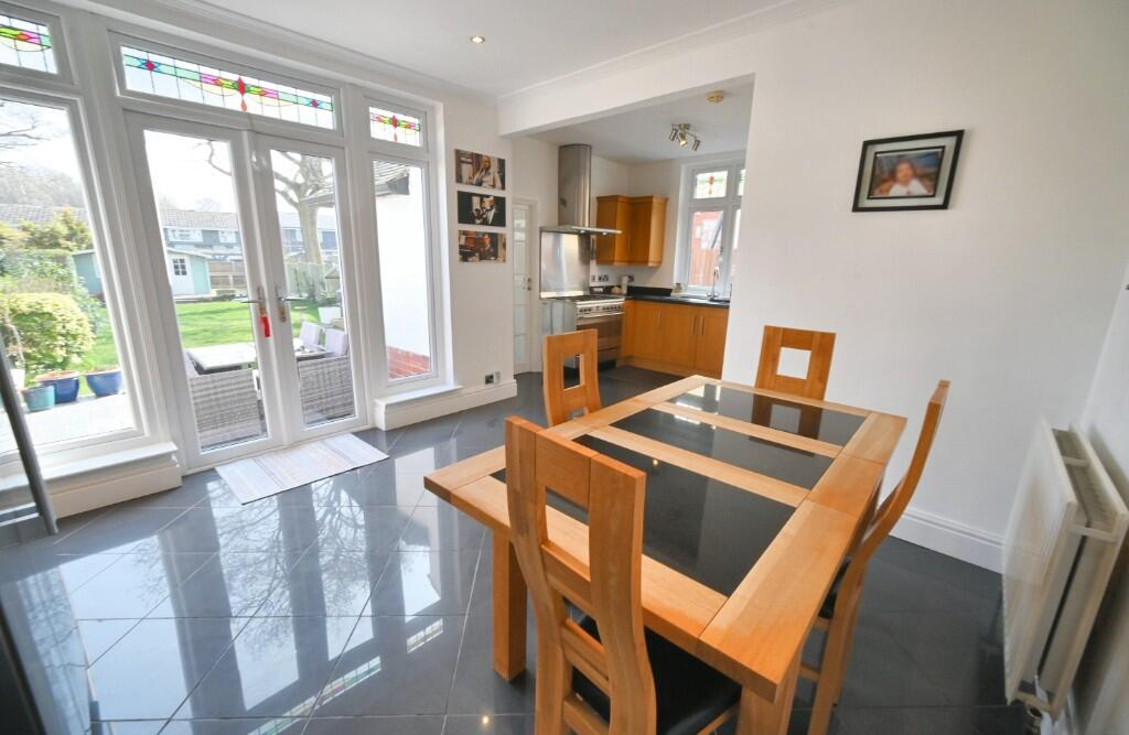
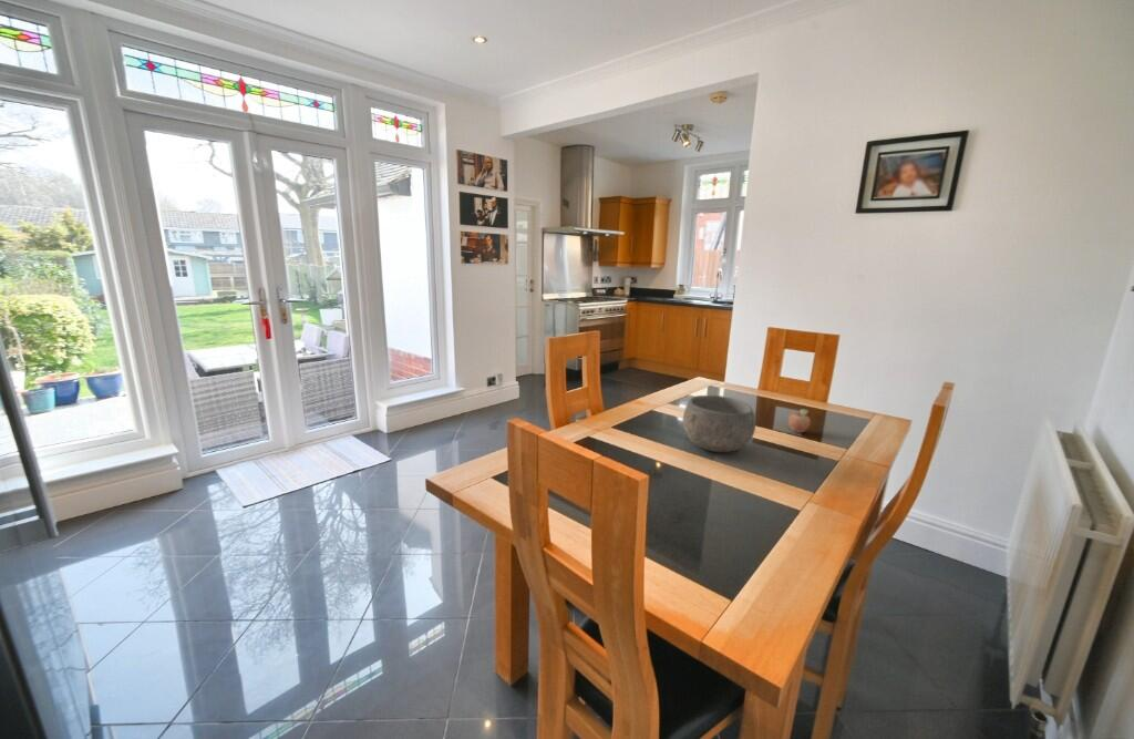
+ fruit [787,408,812,433]
+ bowl [682,394,756,453]
